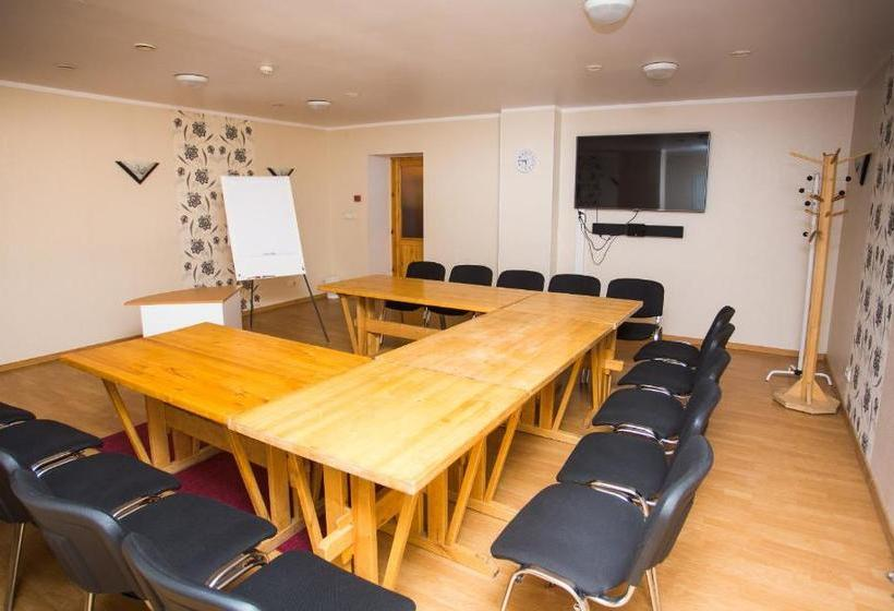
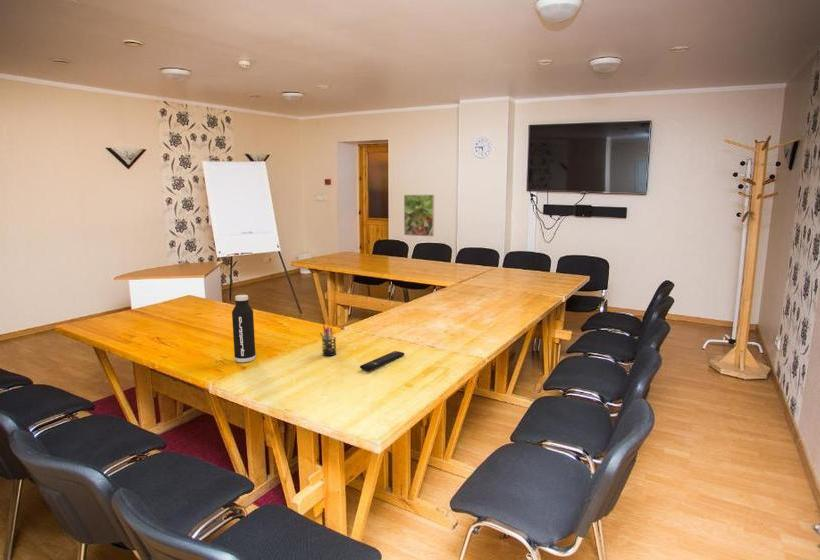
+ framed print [403,194,435,237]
+ remote control [359,350,405,372]
+ pen holder [319,324,337,357]
+ water bottle [231,294,257,363]
